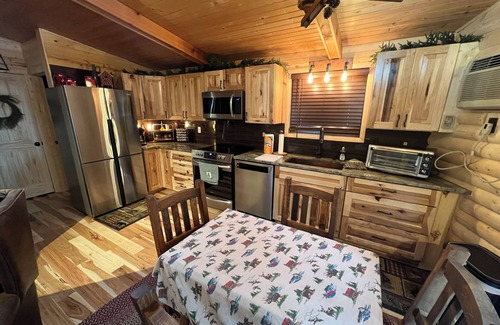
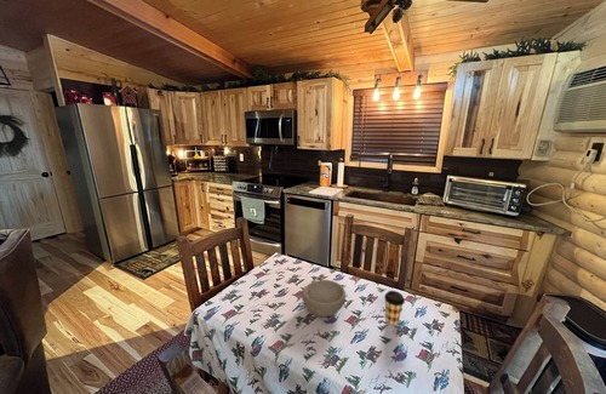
+ bowl [301,279,347,318]
+ coffee cup [383,290,406,326]
